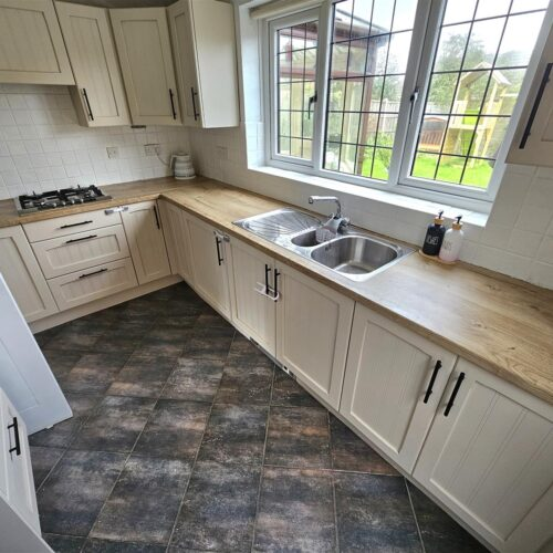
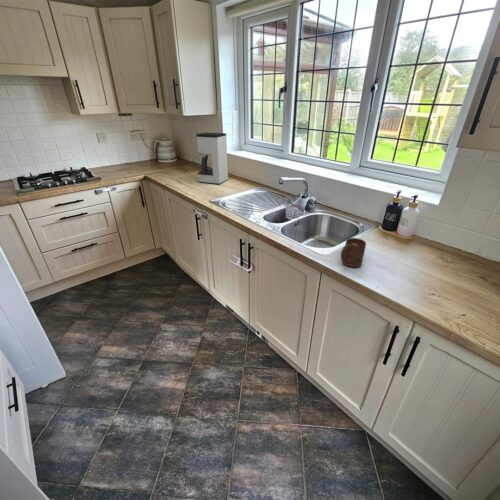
+ coffee maker [195,132,229,185]
+ cup [340,237,367,268]
